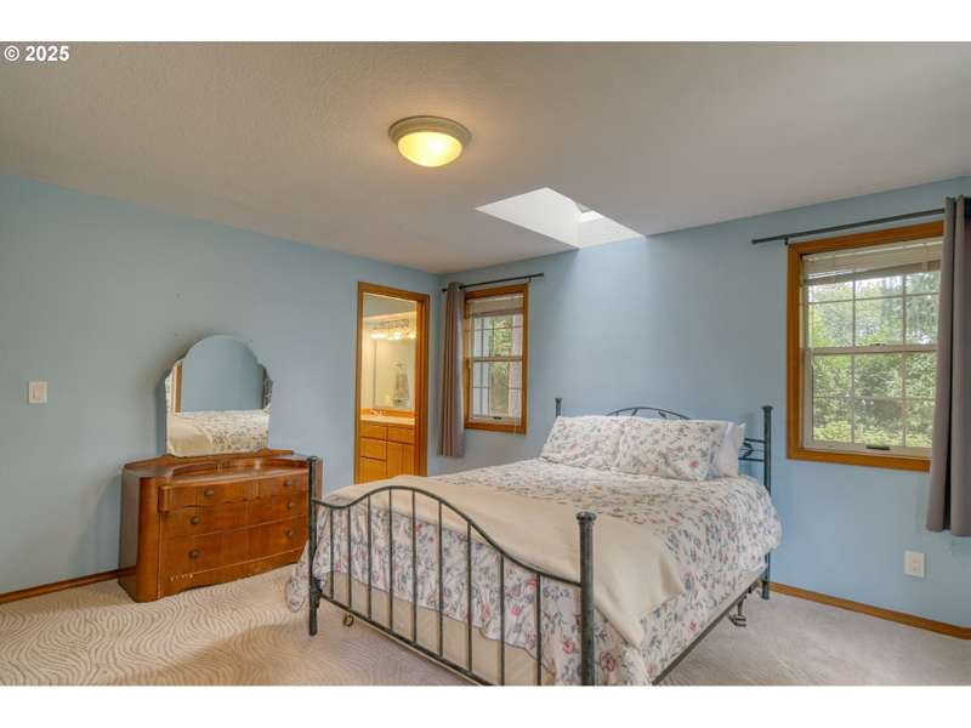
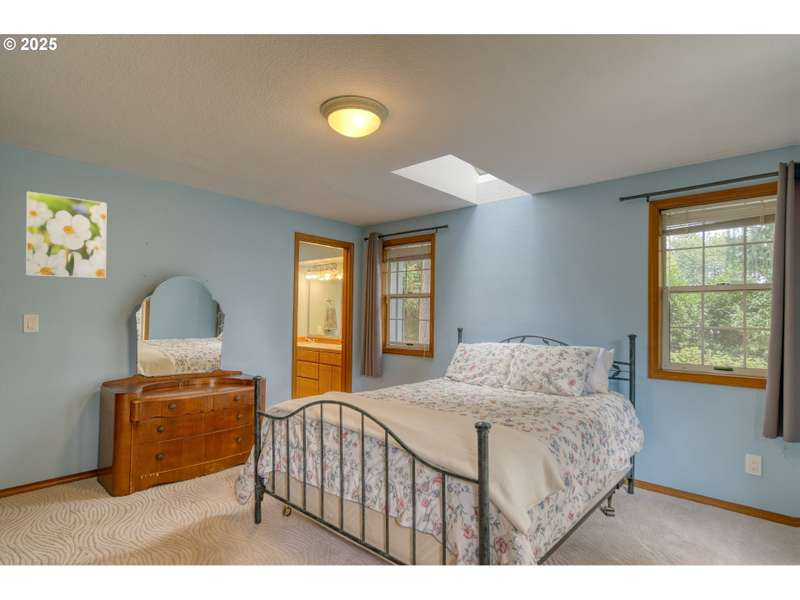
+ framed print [25,190,108,279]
